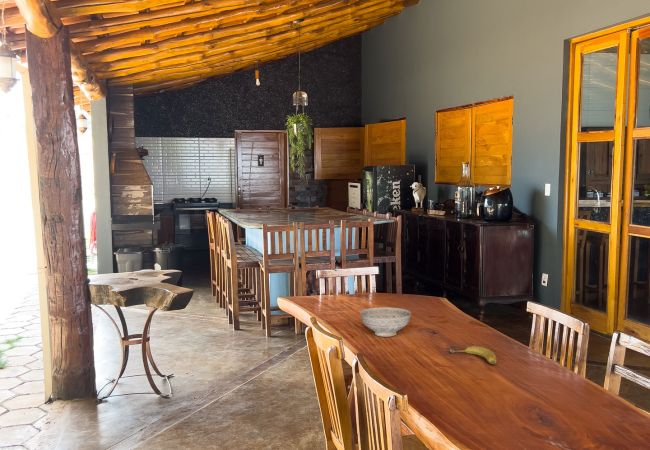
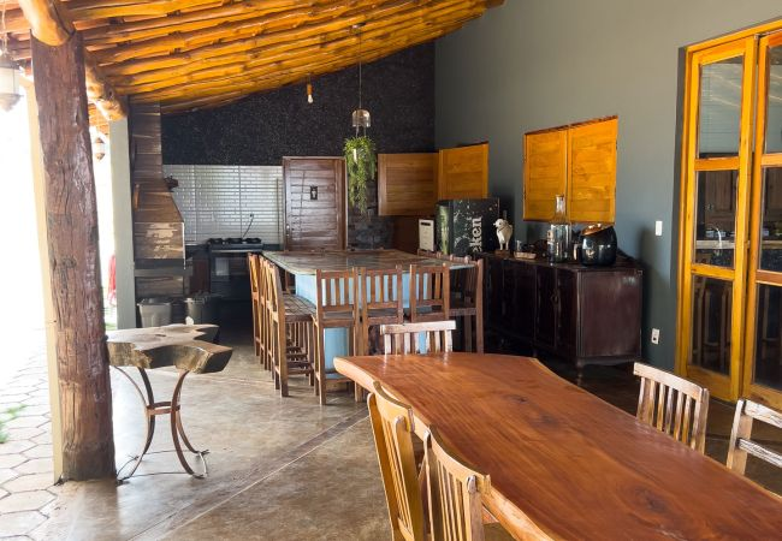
- decorative bowl [359,306,412,338]
- fruit [448,345,498,365]
